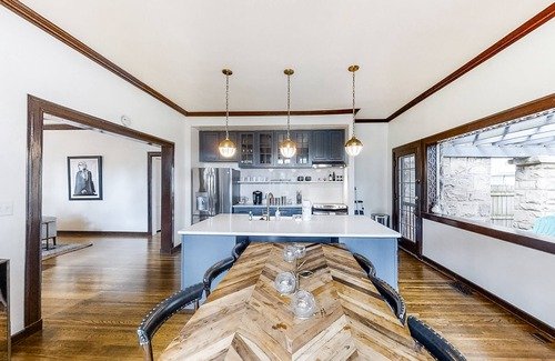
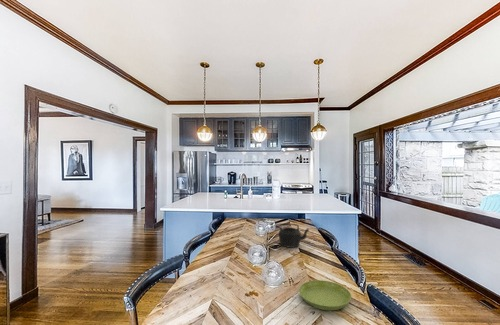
+ saucer [298,279,352,311]
+ teapot [274,222,310,249]
